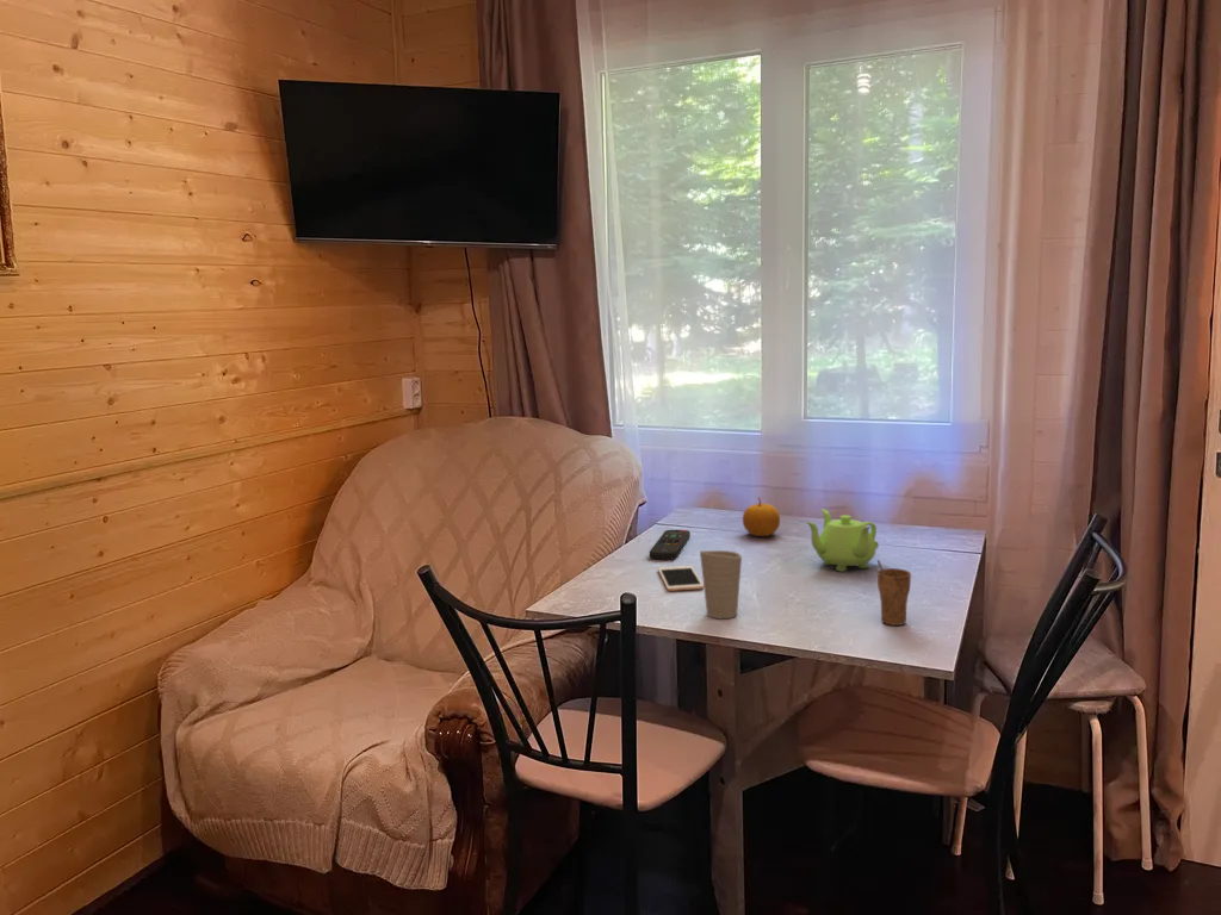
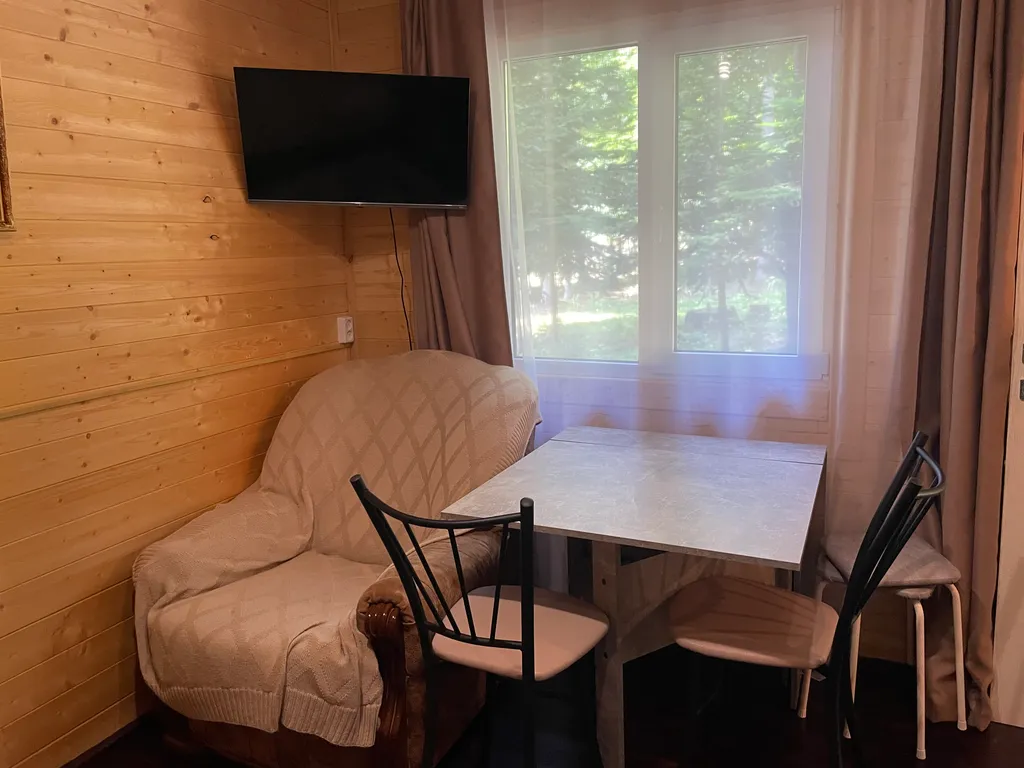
- cell phone [657,565,704,592]
- cup [876,559,912,627]
- teapot [805,508,880,573]
- cup [699,549,743,620]
- remote control [649,529,692,560]
- fruit [742,496,781,537]
